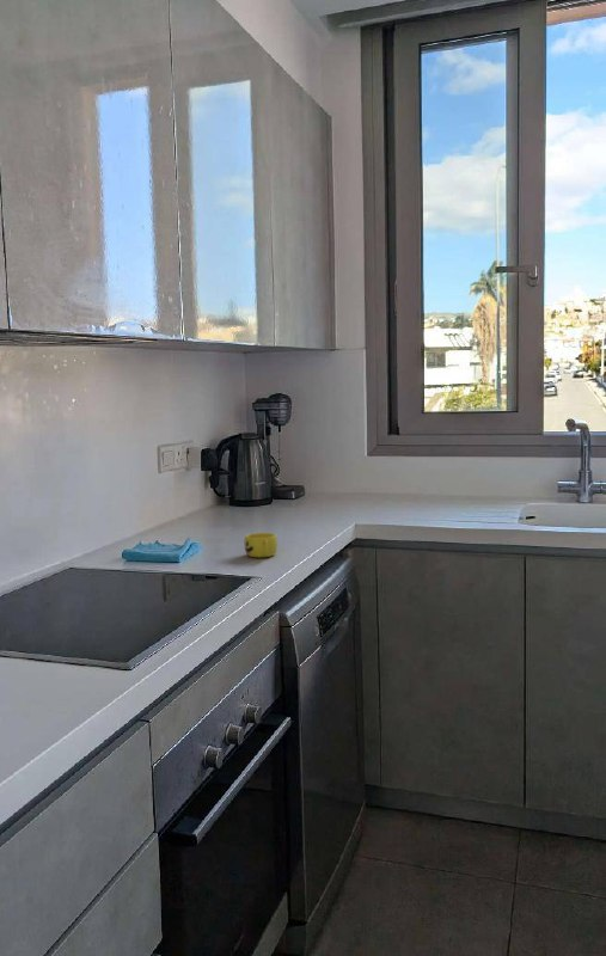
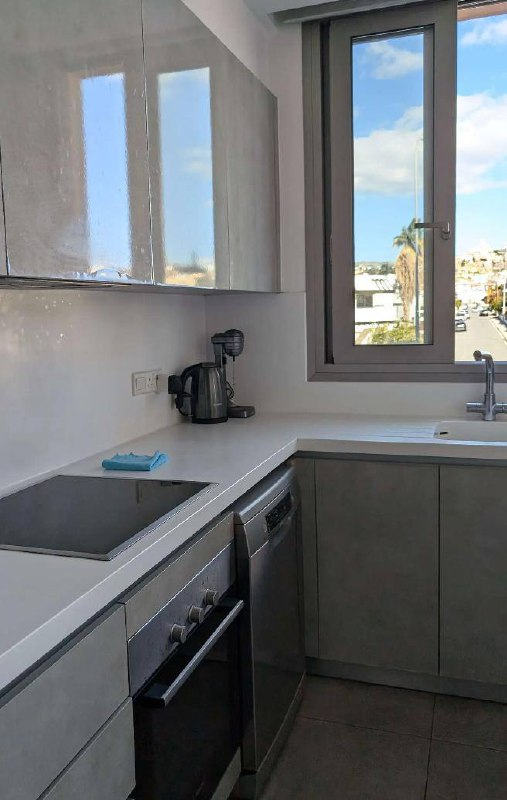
- cup [243,532,278,558]
